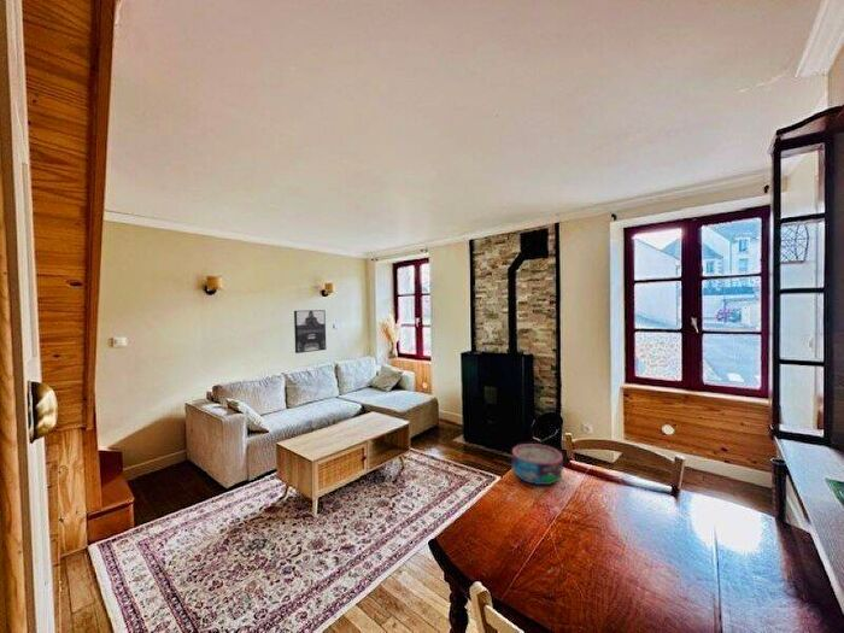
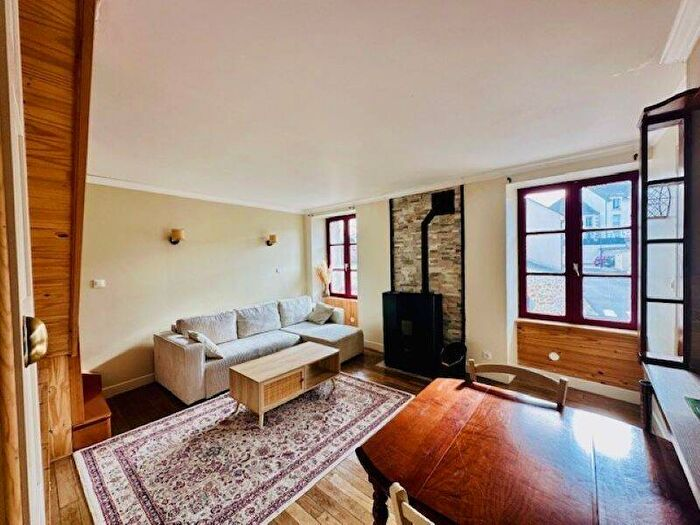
- wall art [293,309,327,354]
- bowl [511,442,564,486]
